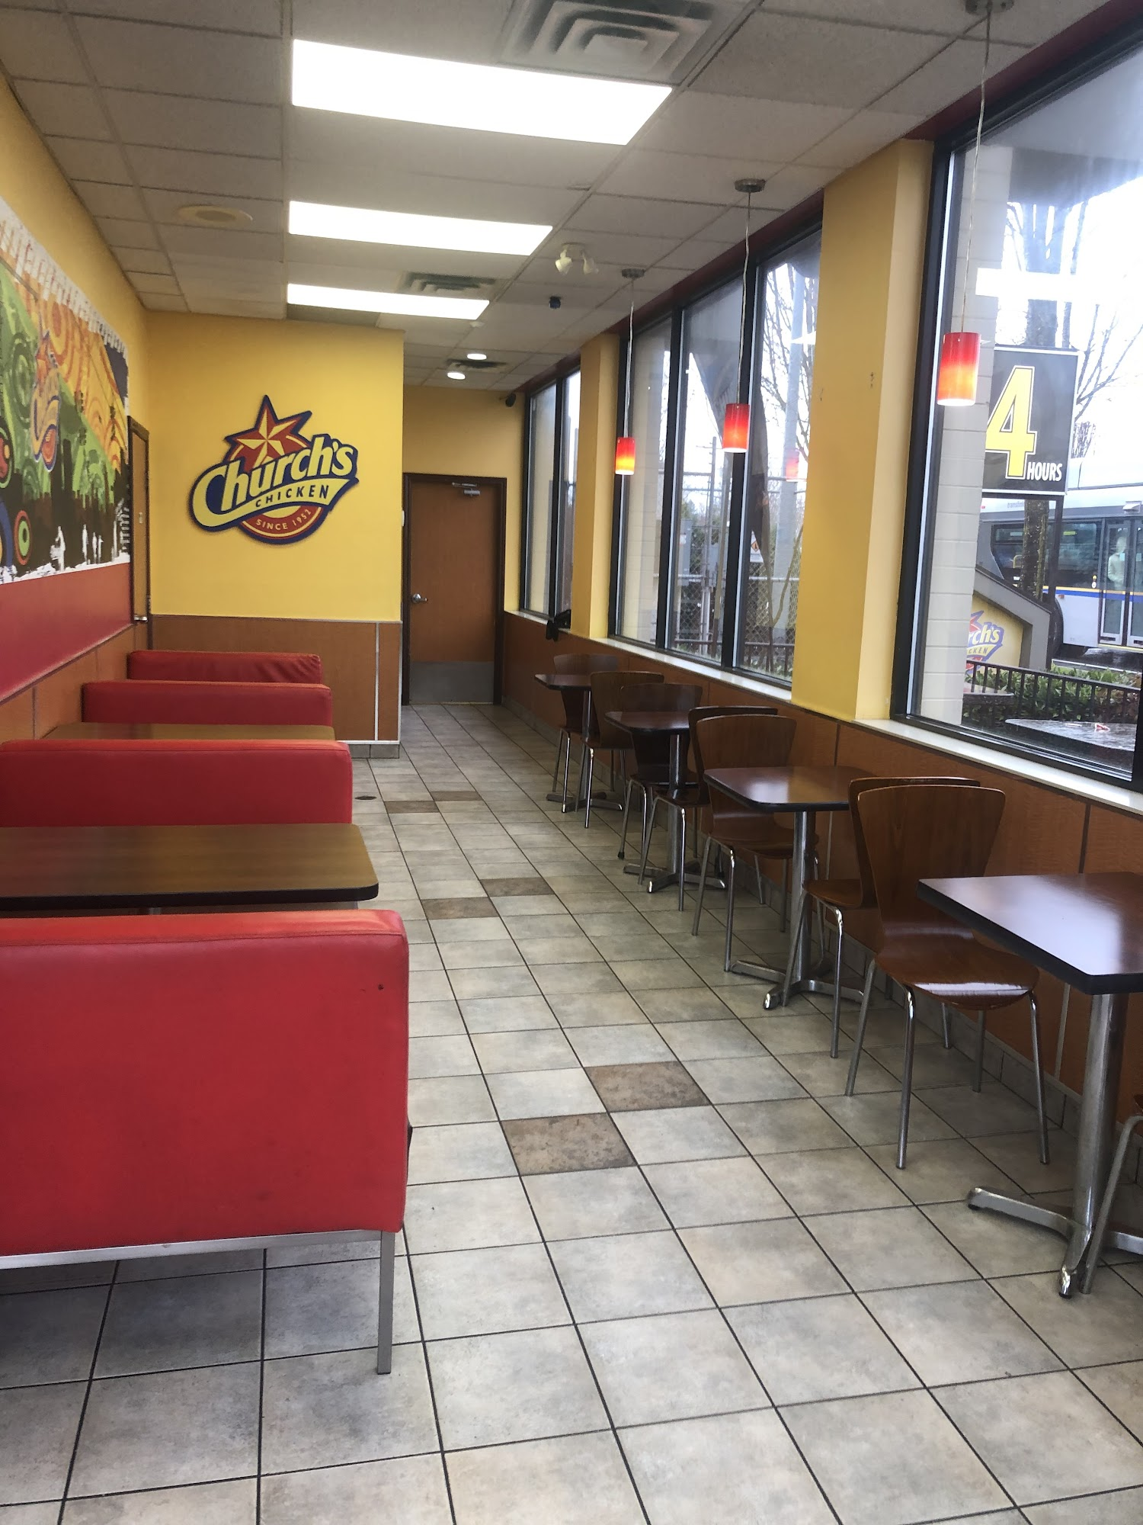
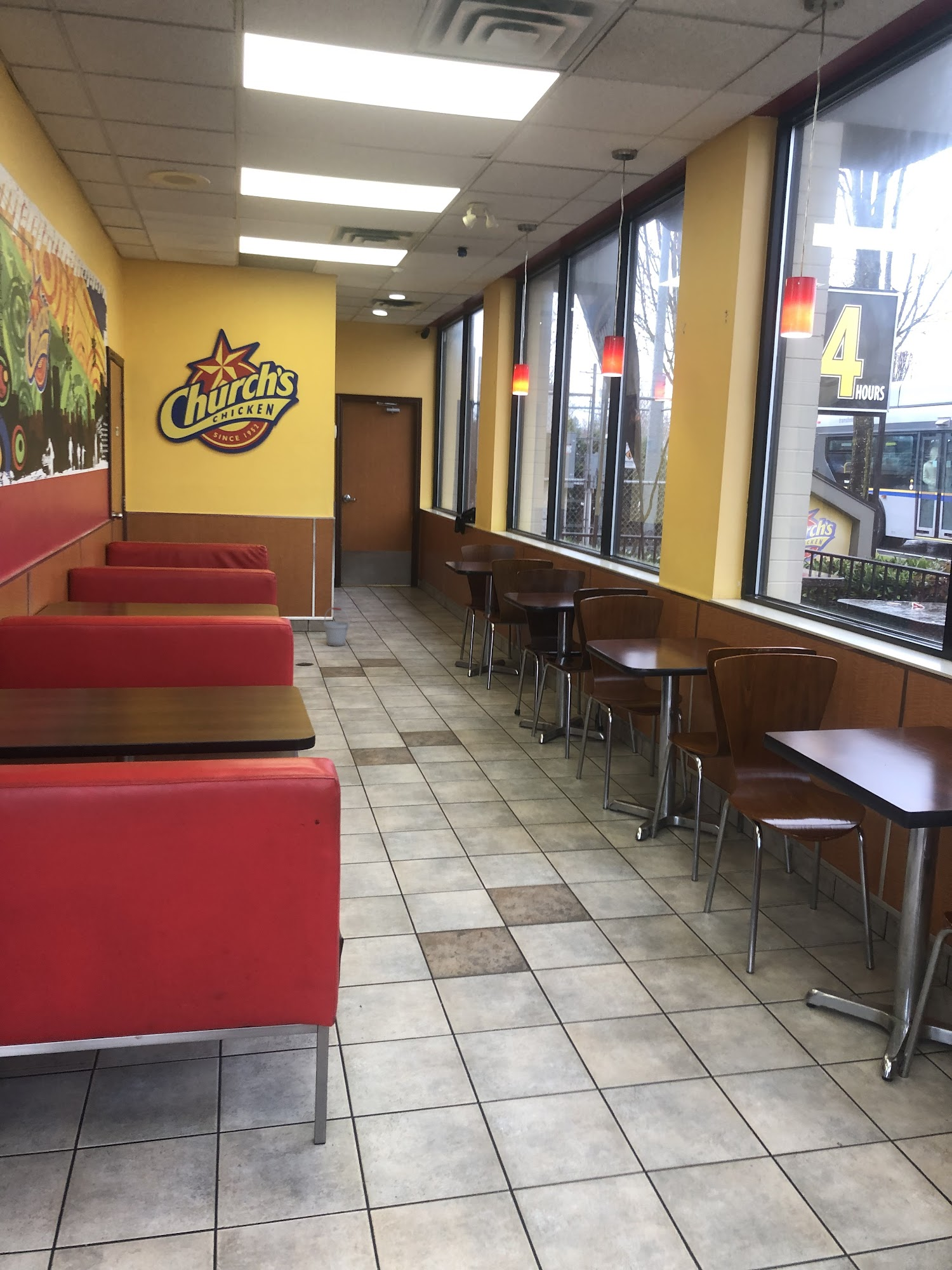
+ bucket [323,607,350,647]
